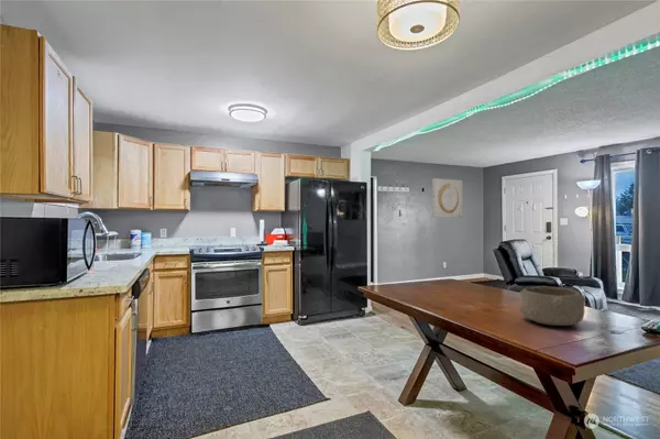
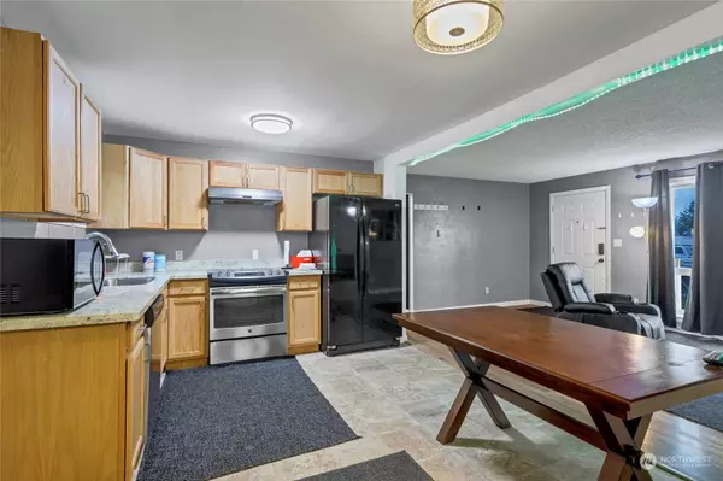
- bowl [518,285,586,327]
- wall art [431,177,464,218]
